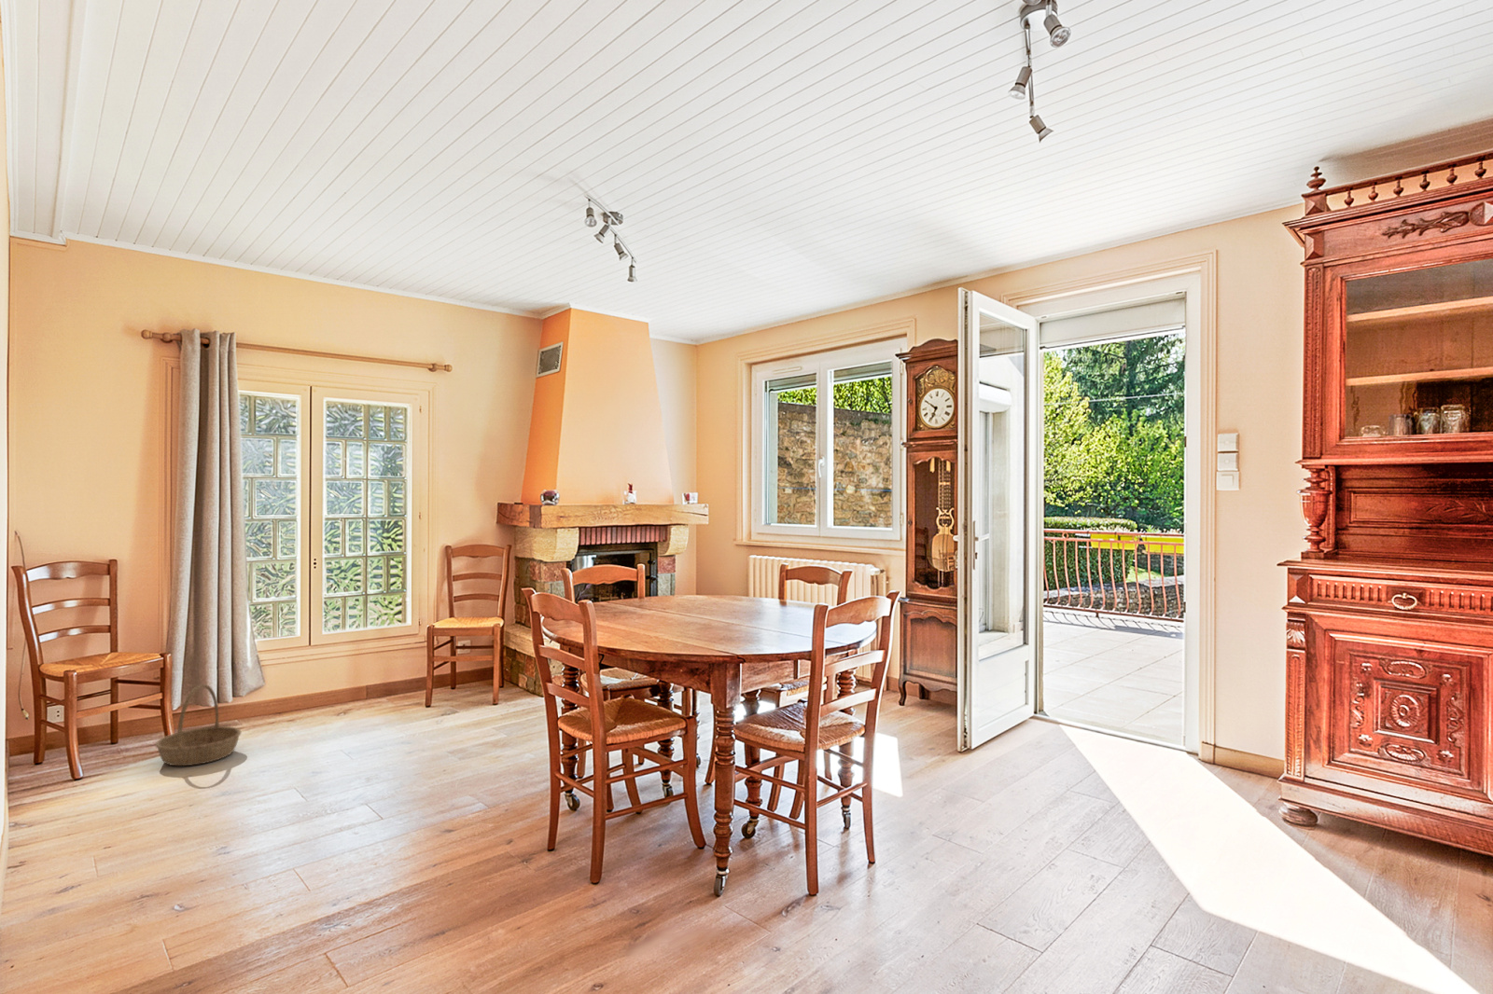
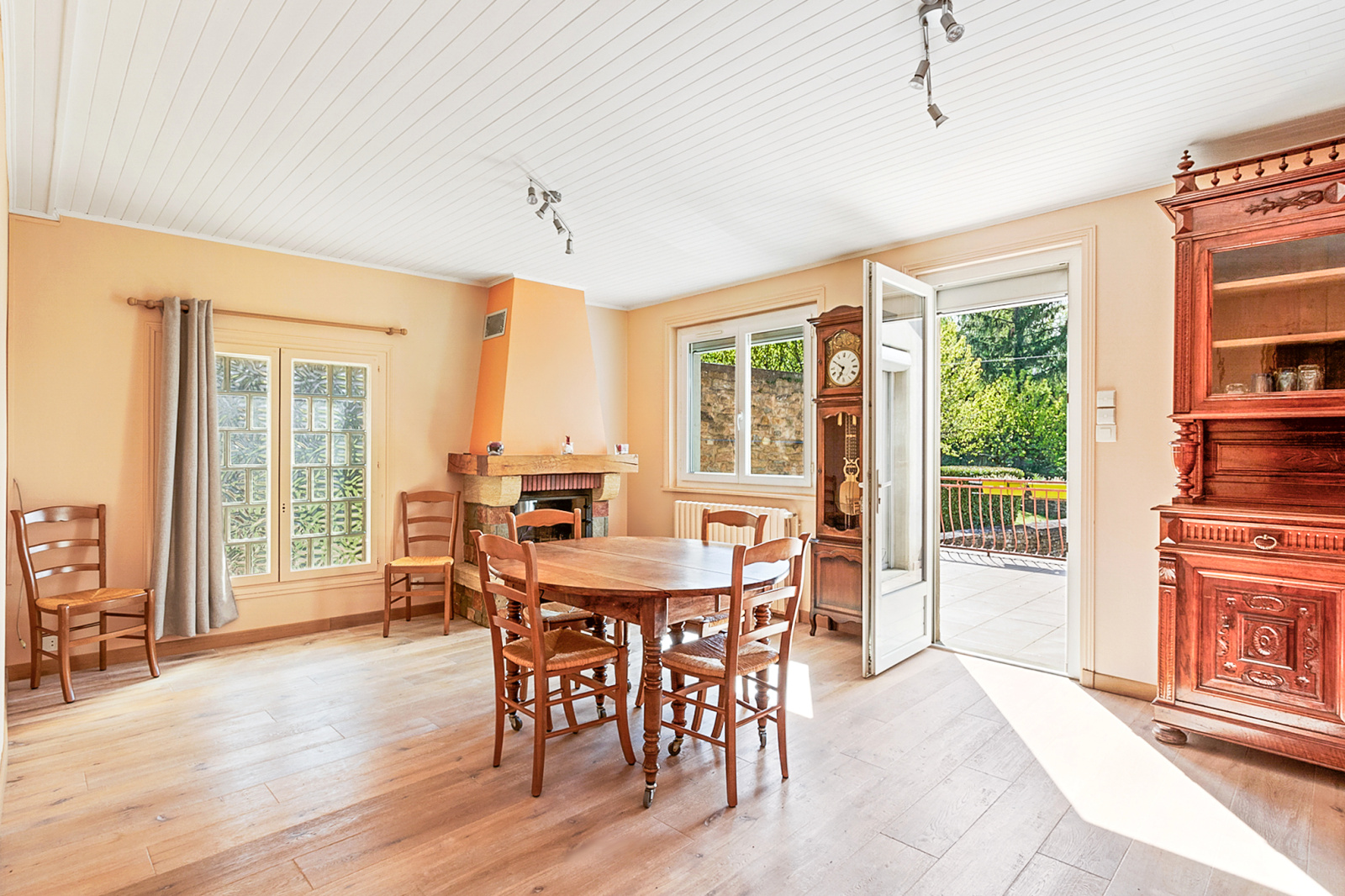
- basket [154,683,242,767]
